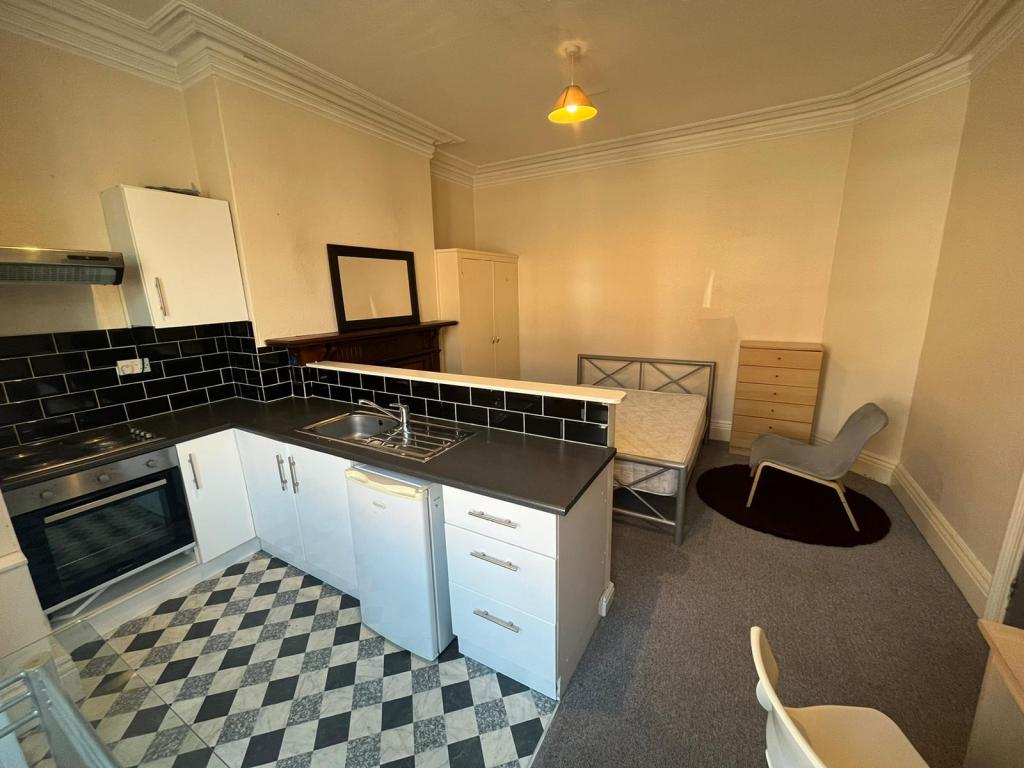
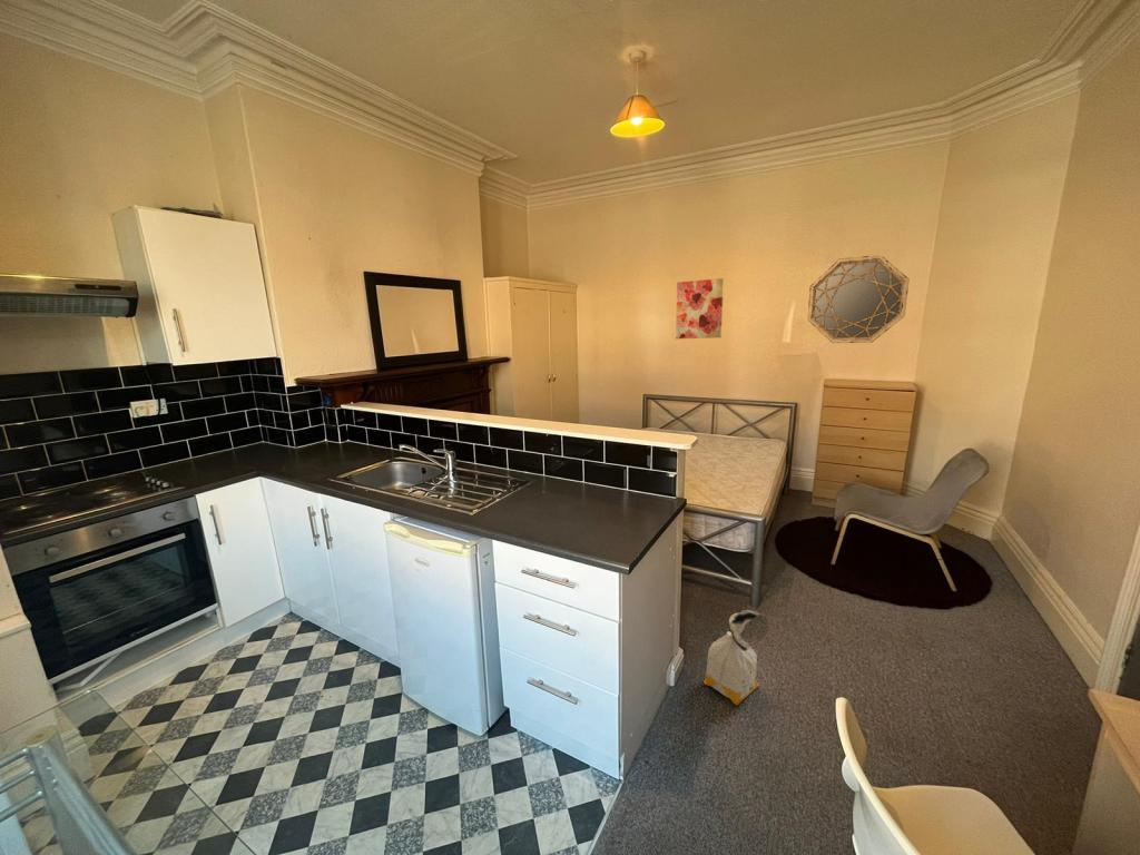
+ home mirror [806,254,911,344]
+ wall art [675,277,725,340]
+ bag [702,609,760,706]
